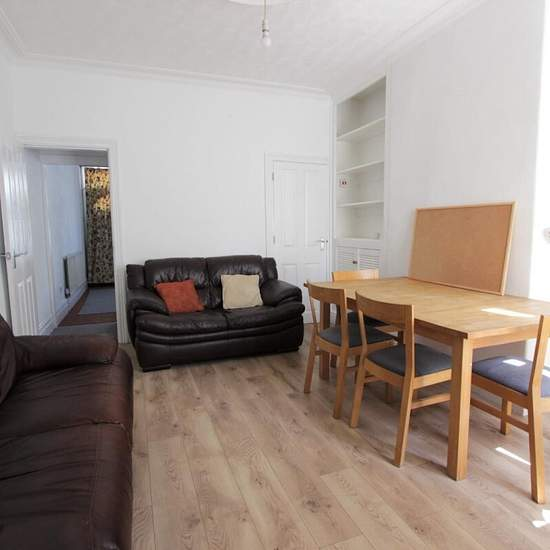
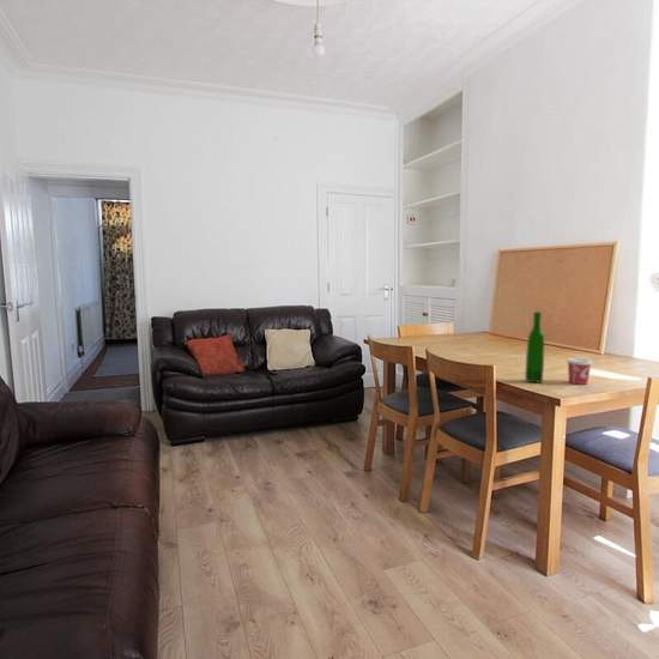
+ wine bottle [524,310,546,383]
+ cup [566,357,594,386]
